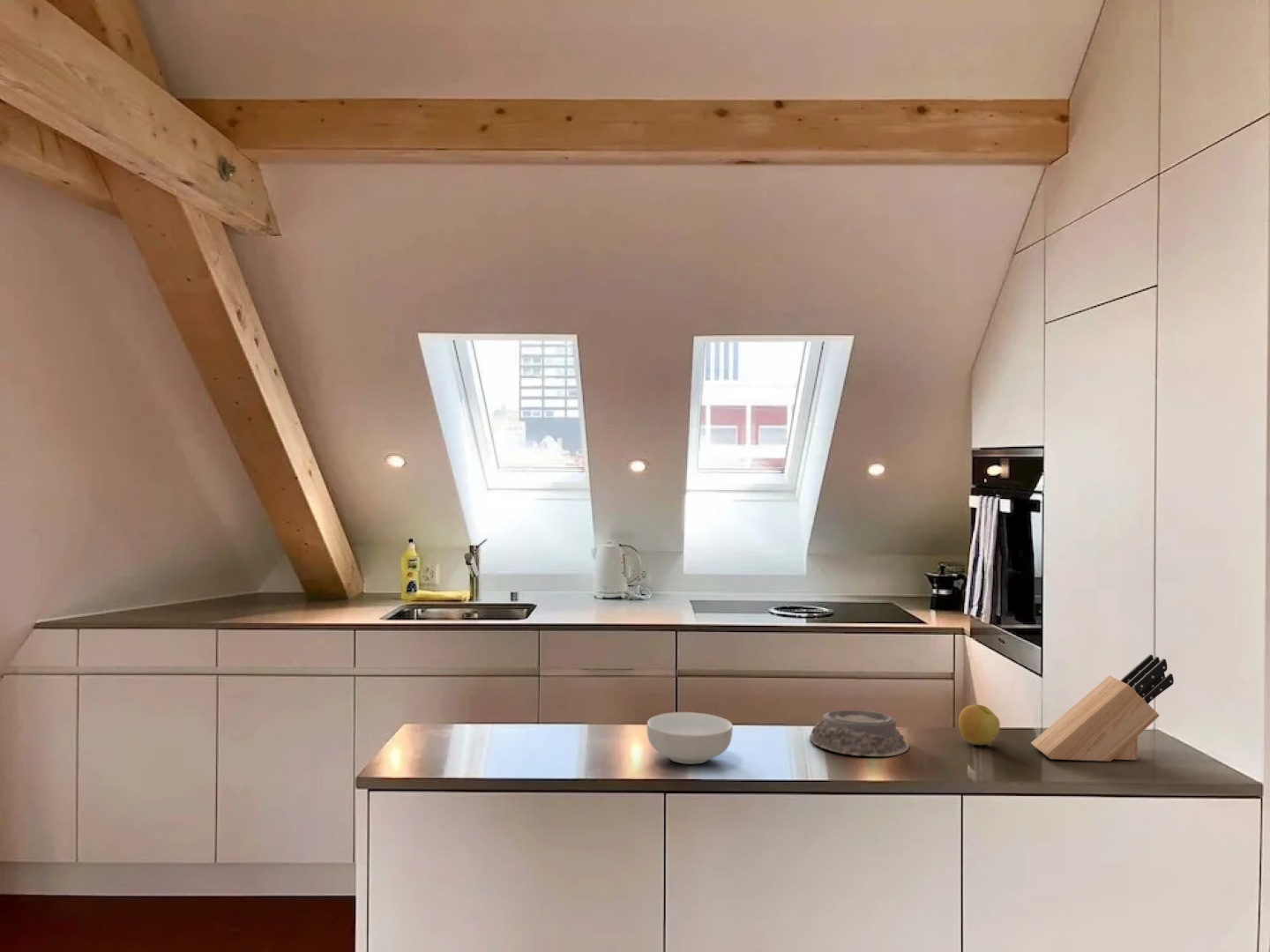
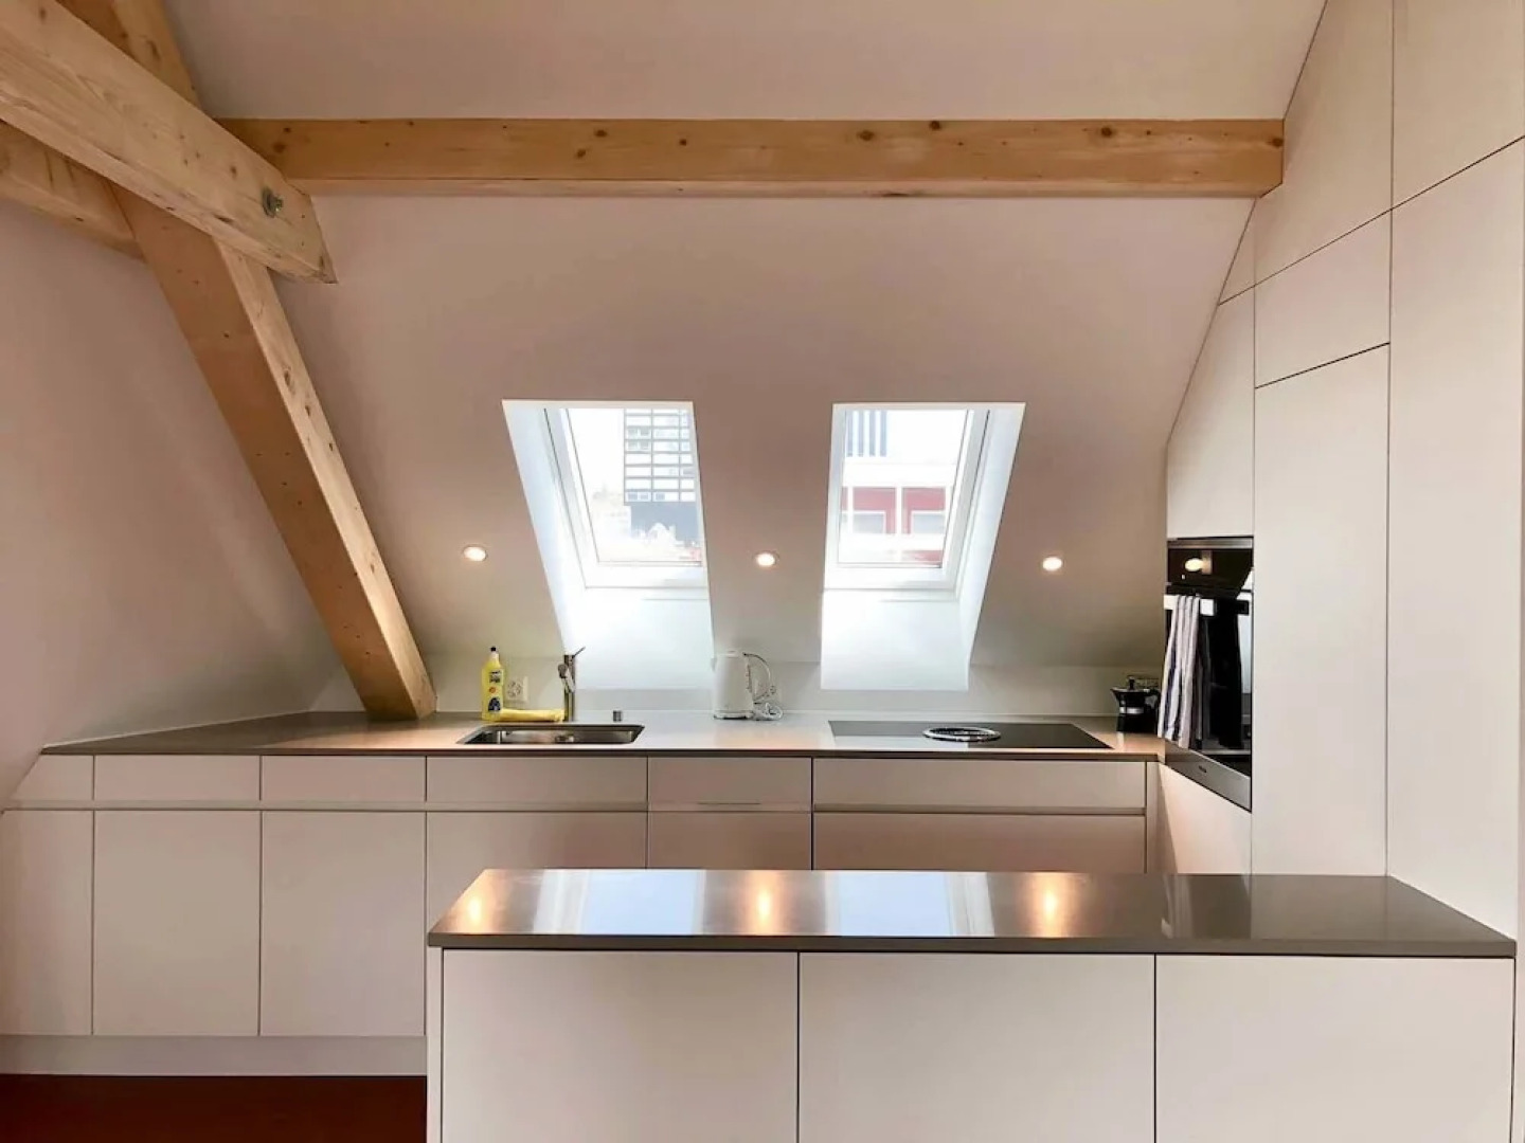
- mortar [809,710,910,757]
- knife block [1030,653,1175,762]
- cereal bowl [646,711,734,765]
- apple [958,703,1001,746]
